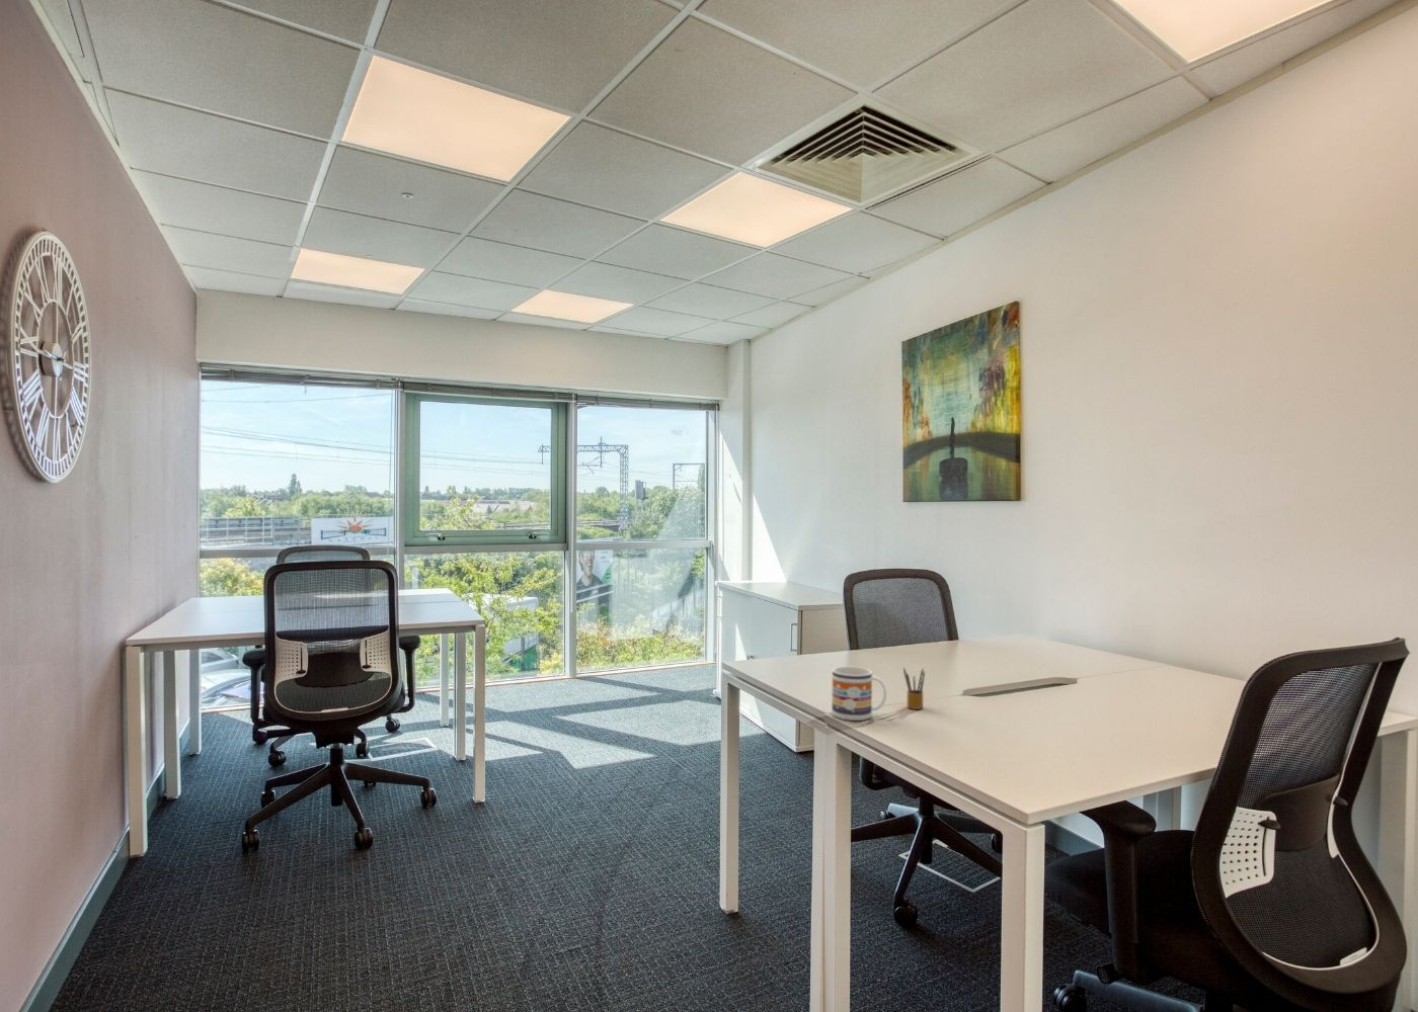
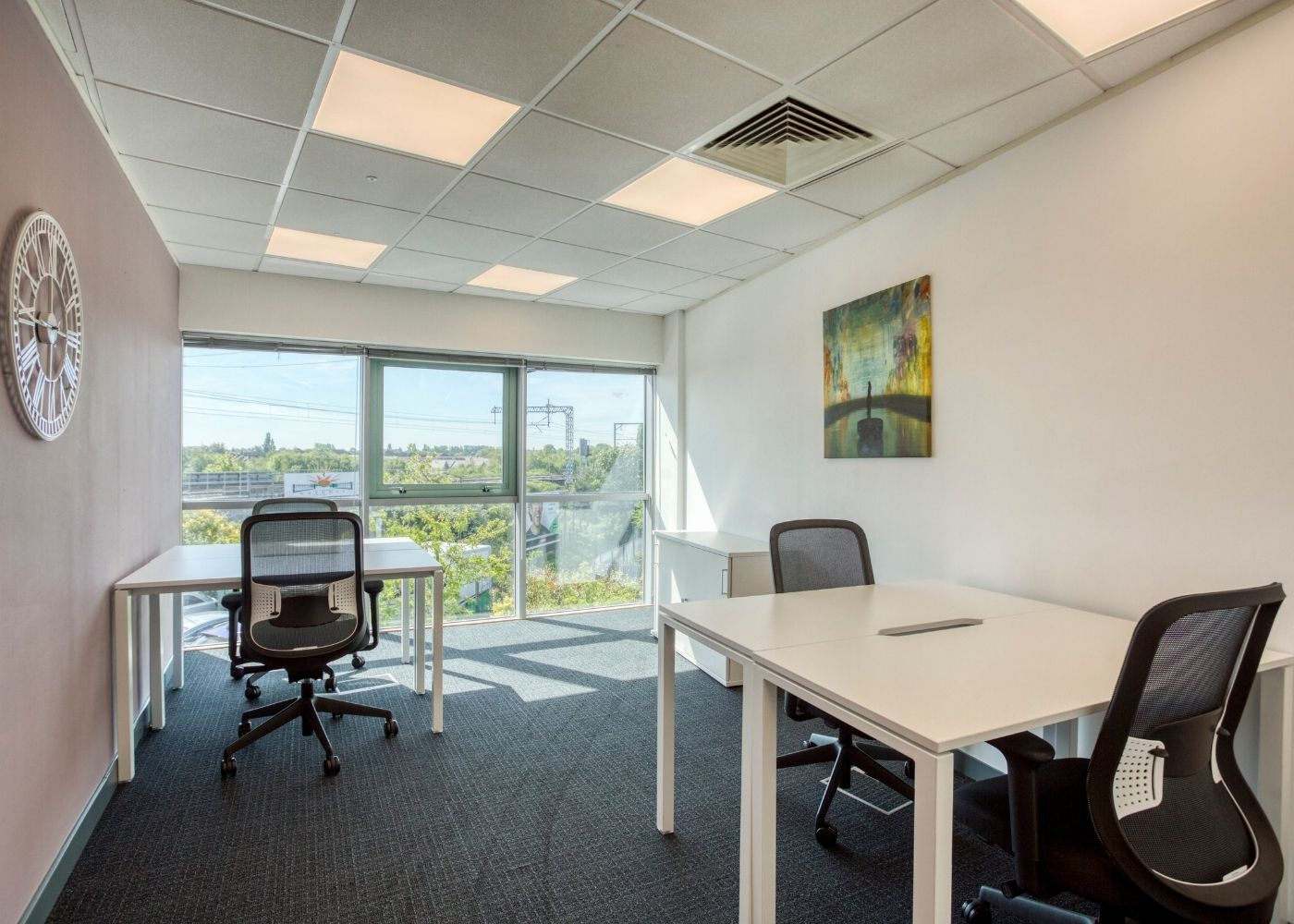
- mug [831,666,889,722]
- pencil box [903,667,926,711]
